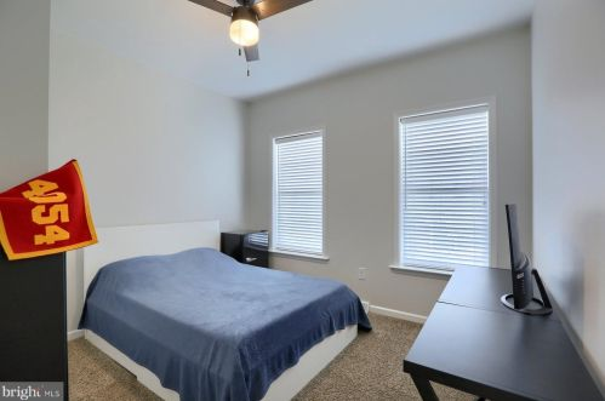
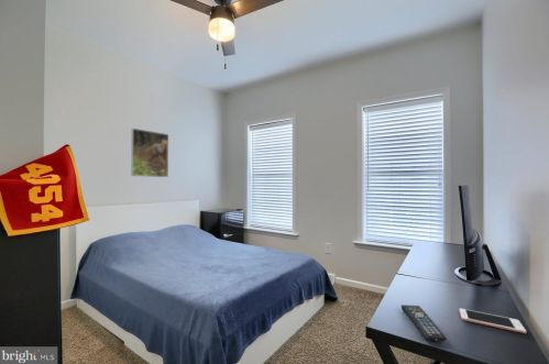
+ cell phone [459,307,527,334]
+ remote control [400,304,448,342]
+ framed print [130,128,169,178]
